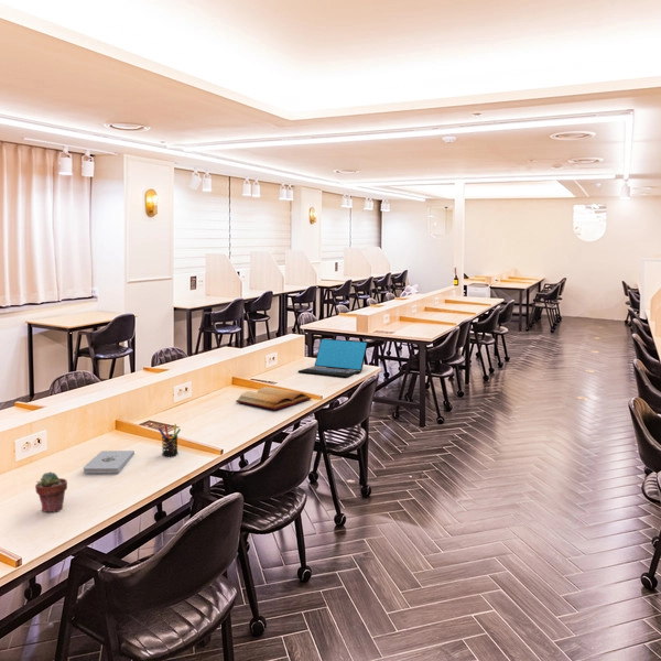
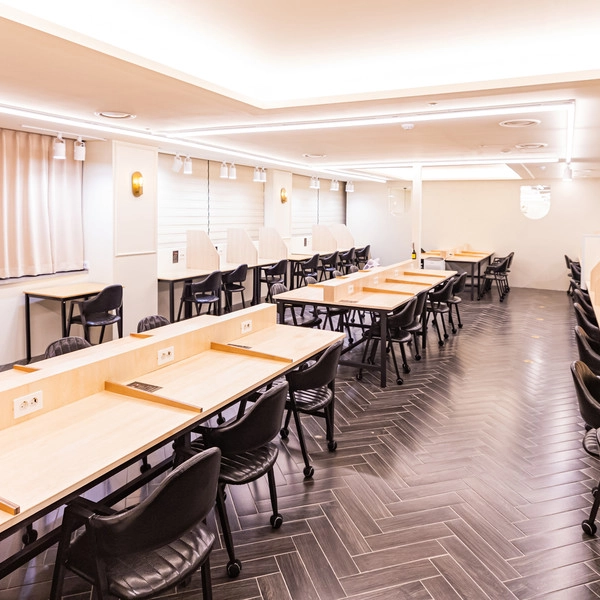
- pen holder [158,423,182,457]
- notepad [83,449,136,474]
- potted succulent [34,472,68,513]
- bible [235,386,312,411]
- laptop [297,337,369,378]
